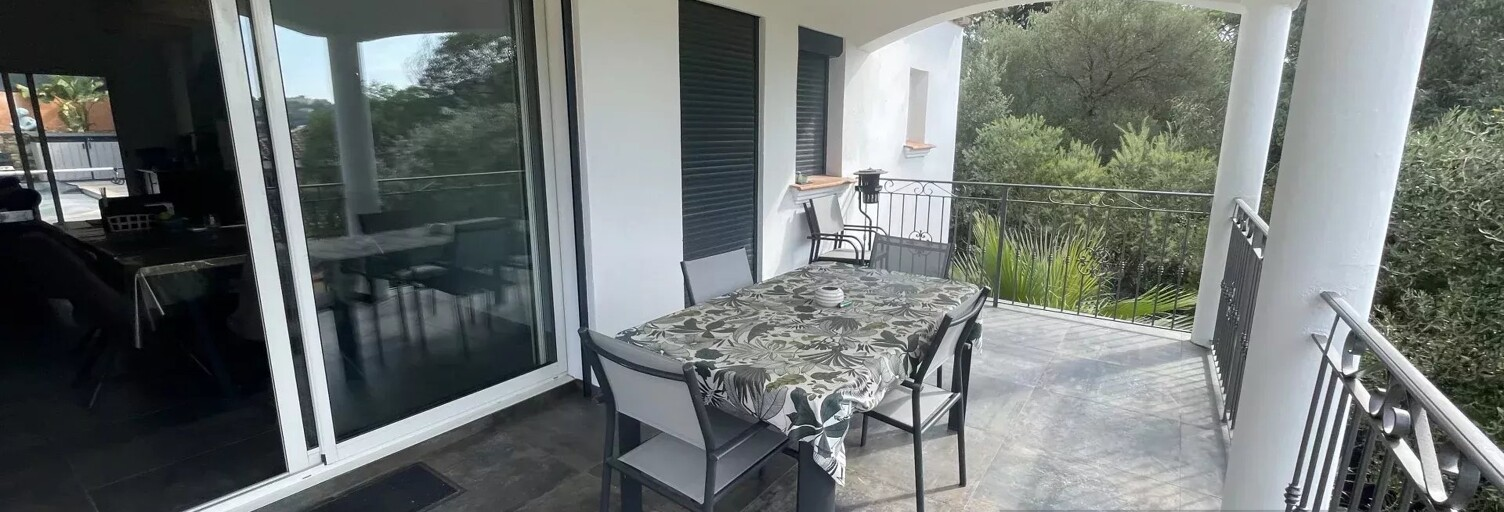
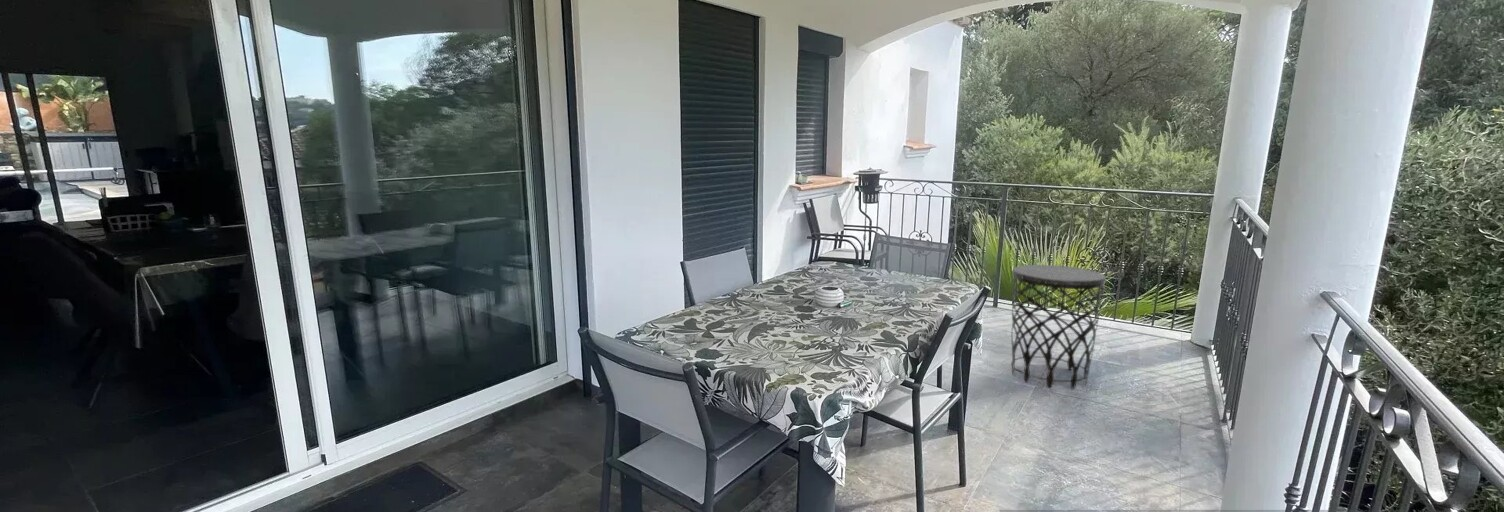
+ side table [1010,264,1106,390]
